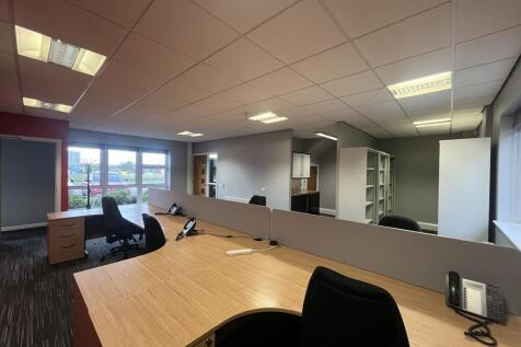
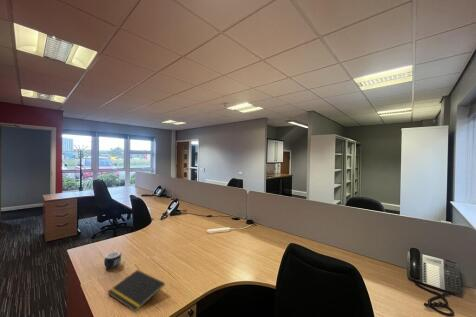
+ mug [103,251,123,270]
+ notepad [106,269,166,313]
